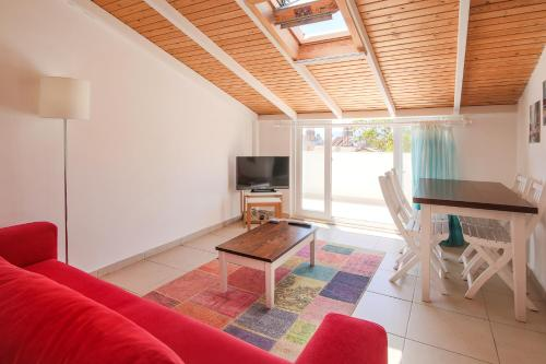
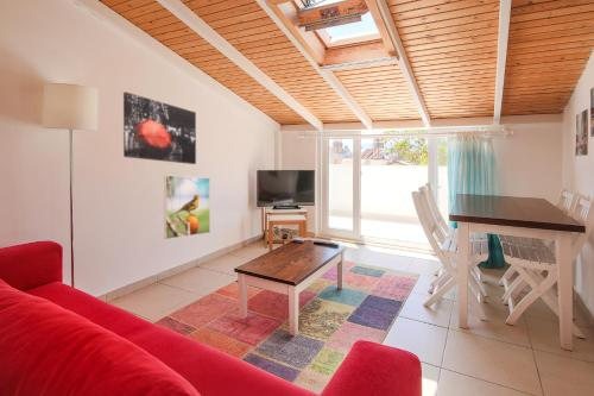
+ wall art [122,92,197,165]
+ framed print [163,175,211,240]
